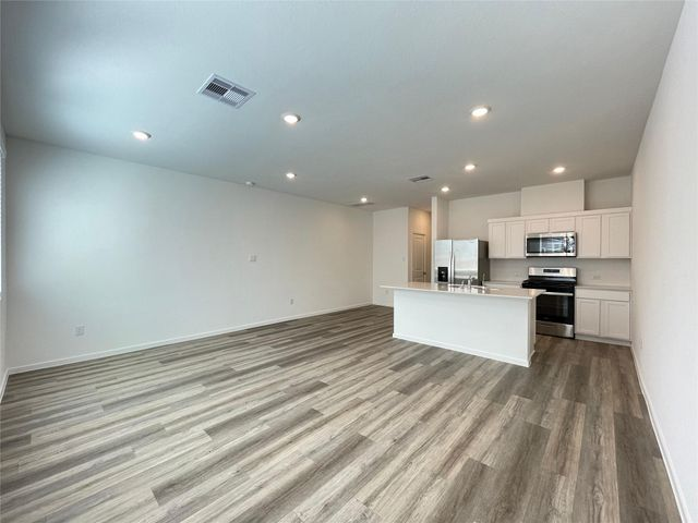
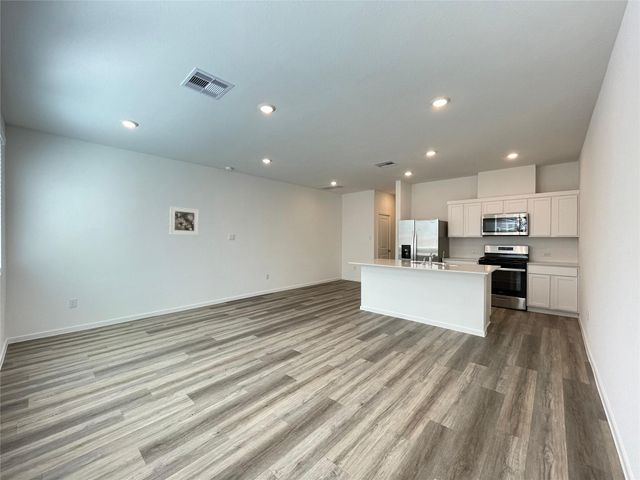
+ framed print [168,205,200,236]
